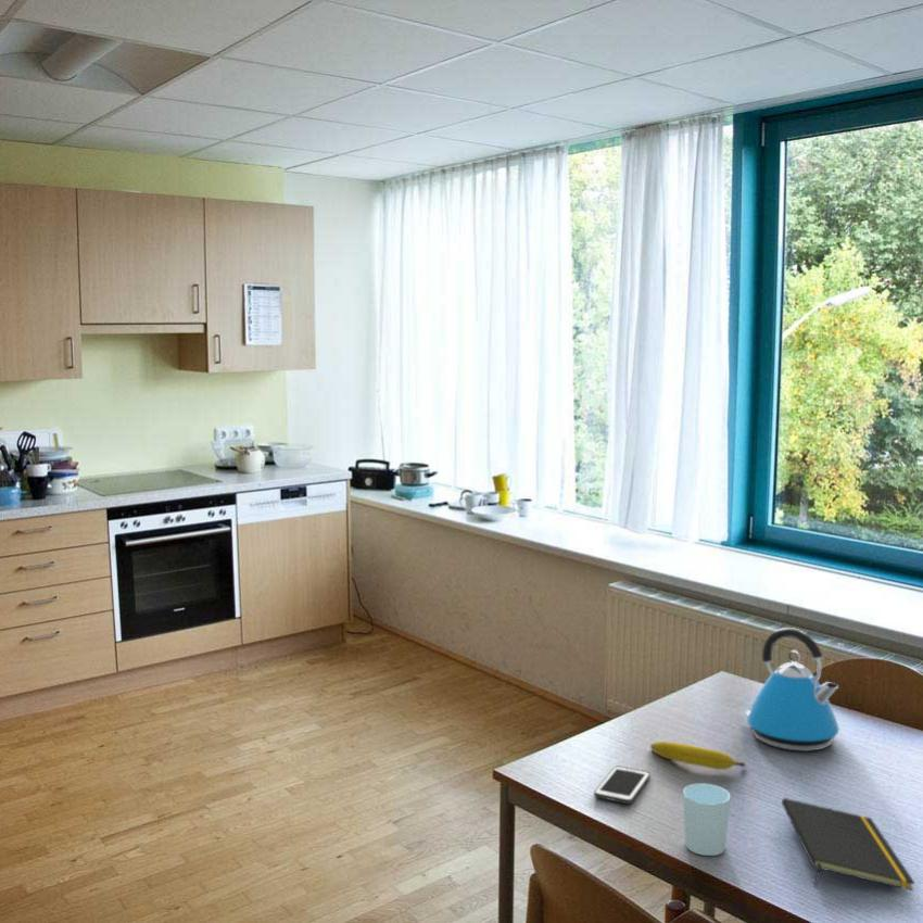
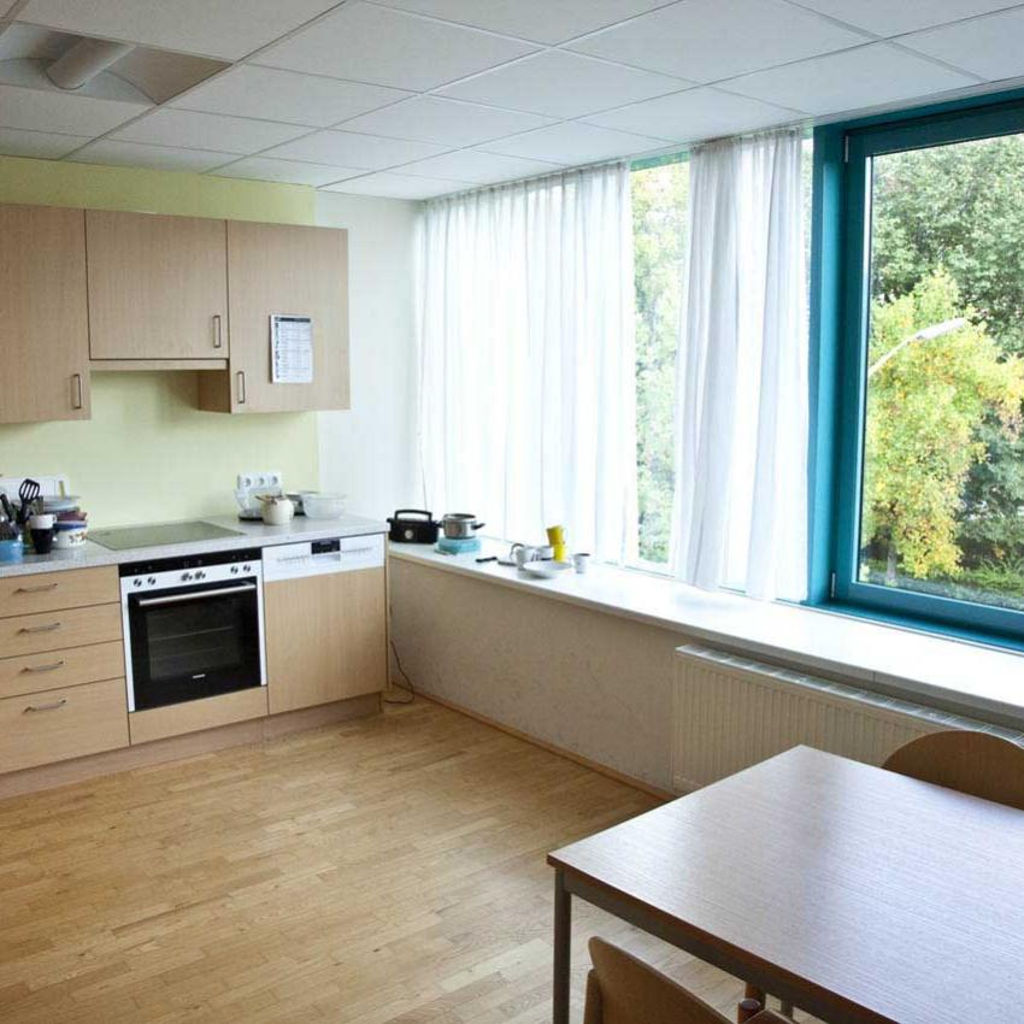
- kettle [745,627,840,753]
- notepad [781,797,916,892]
- cup [682,782,732,857]
- cell phone [593,766,652,805]
- fruit [649,741,747,771]
